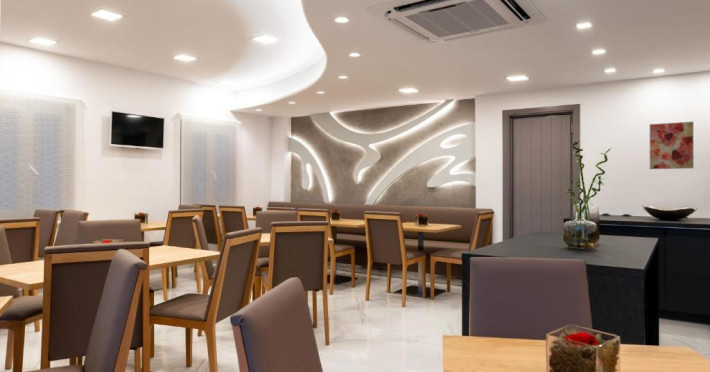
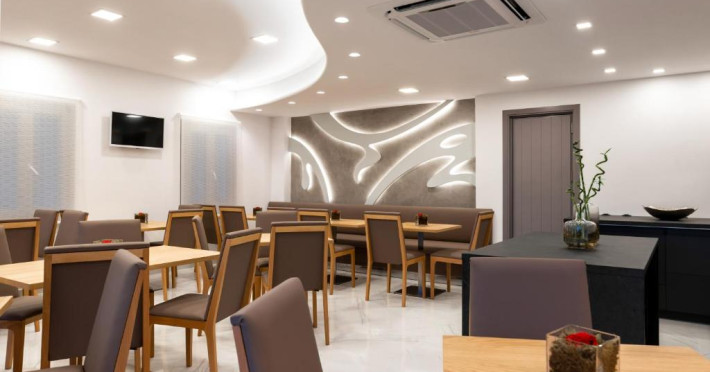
- wall art [649,121,694,170]
